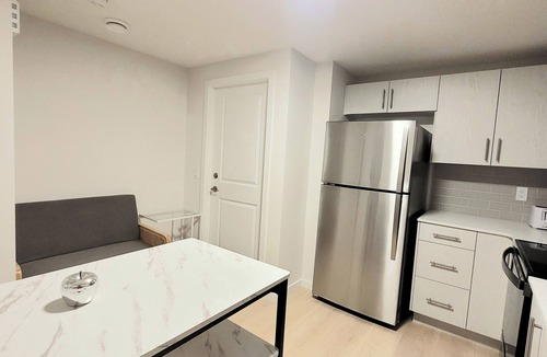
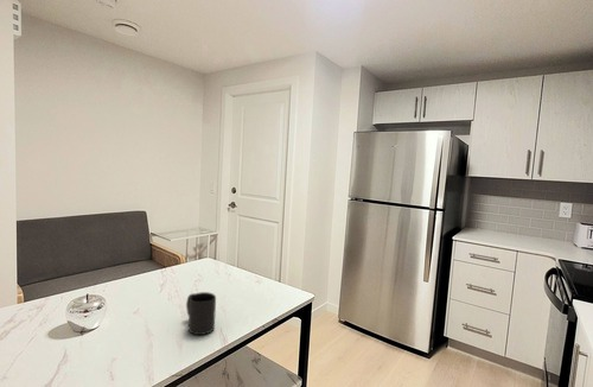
+ mug [185,291,217,336]
